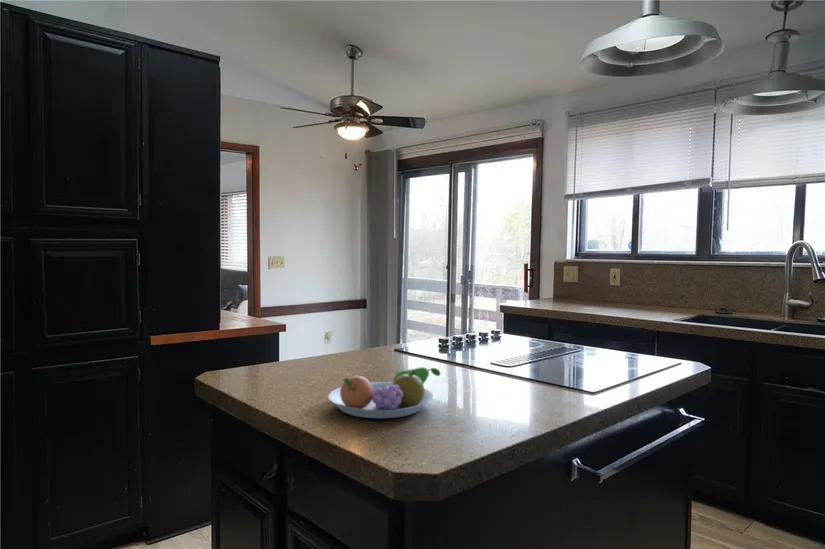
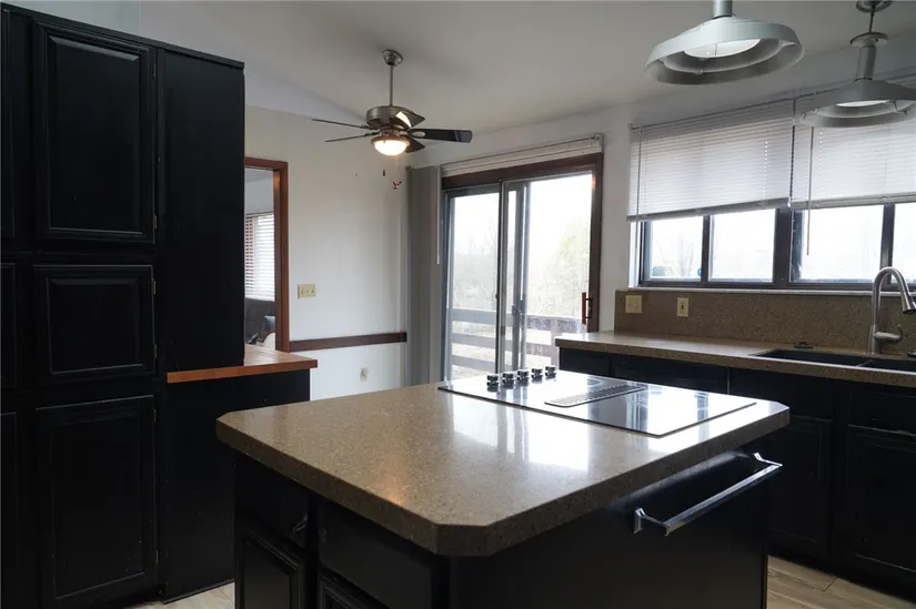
- fruit bowl [327,366,441,419]
